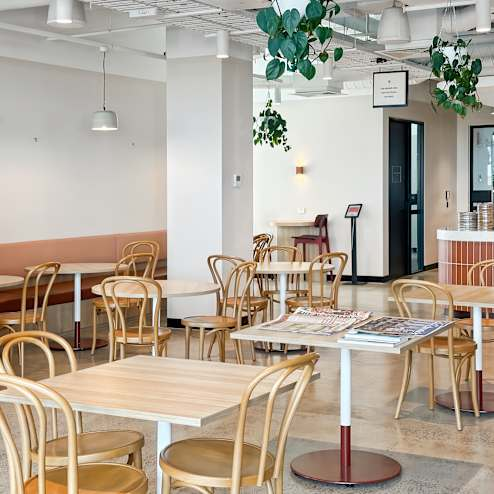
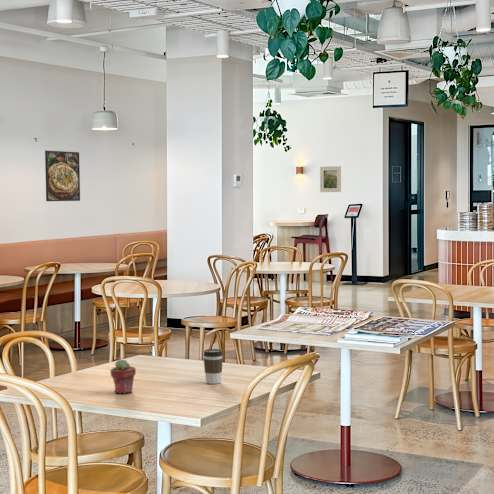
+ potted succulent [109,358,137,394]
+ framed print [319,165,342,193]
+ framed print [44,149,81,202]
+ coffee cup [202,348,224,385]
